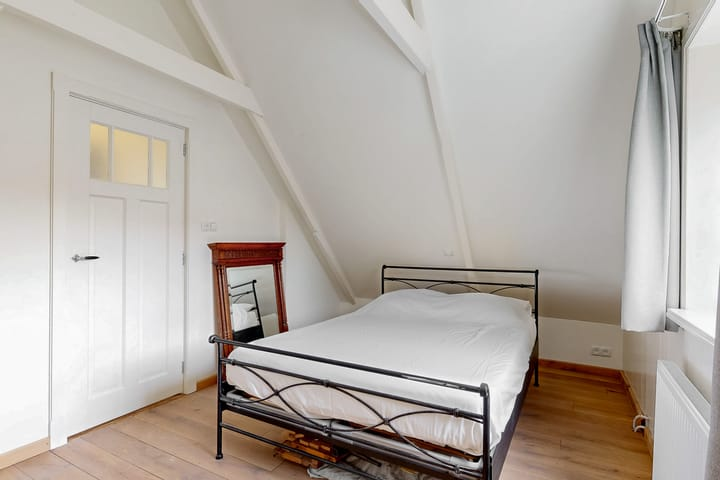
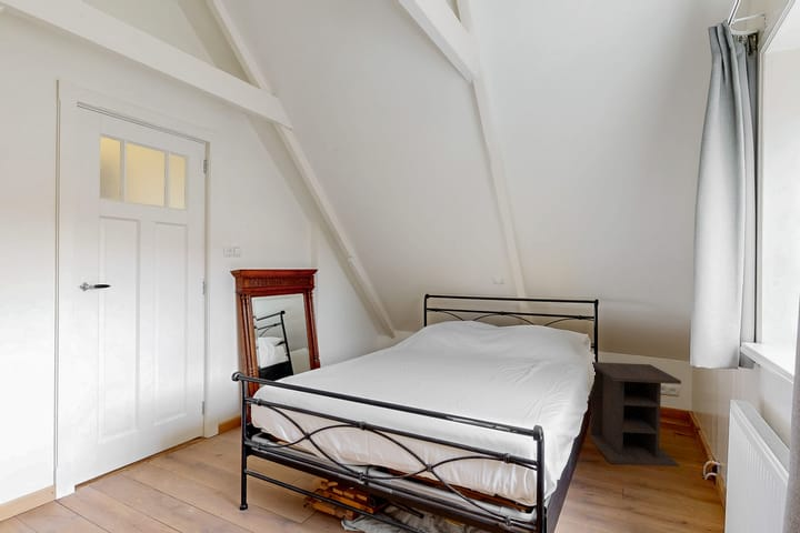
+ nightstand [589,361,682,467]
